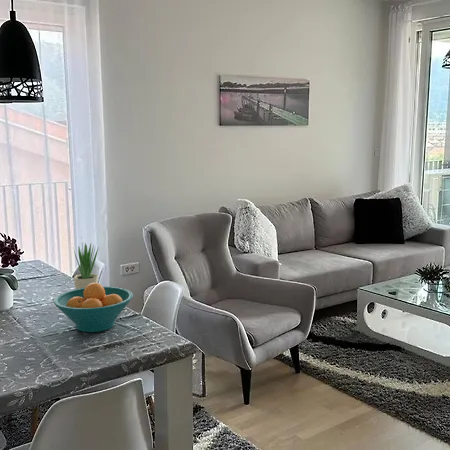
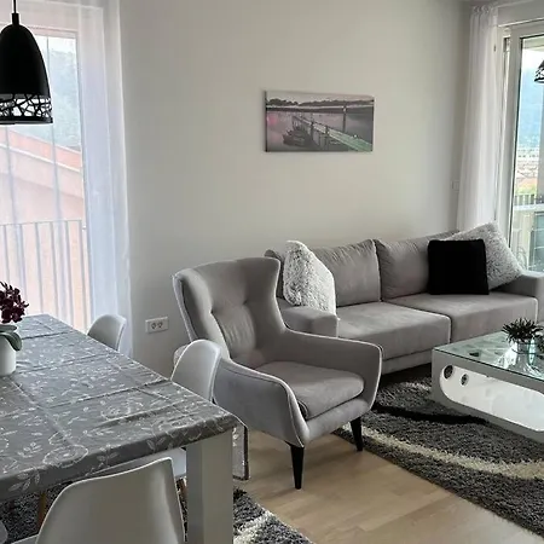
- potted plant [72,235,100,290]
- fruit bowl [52,282,134,333]
